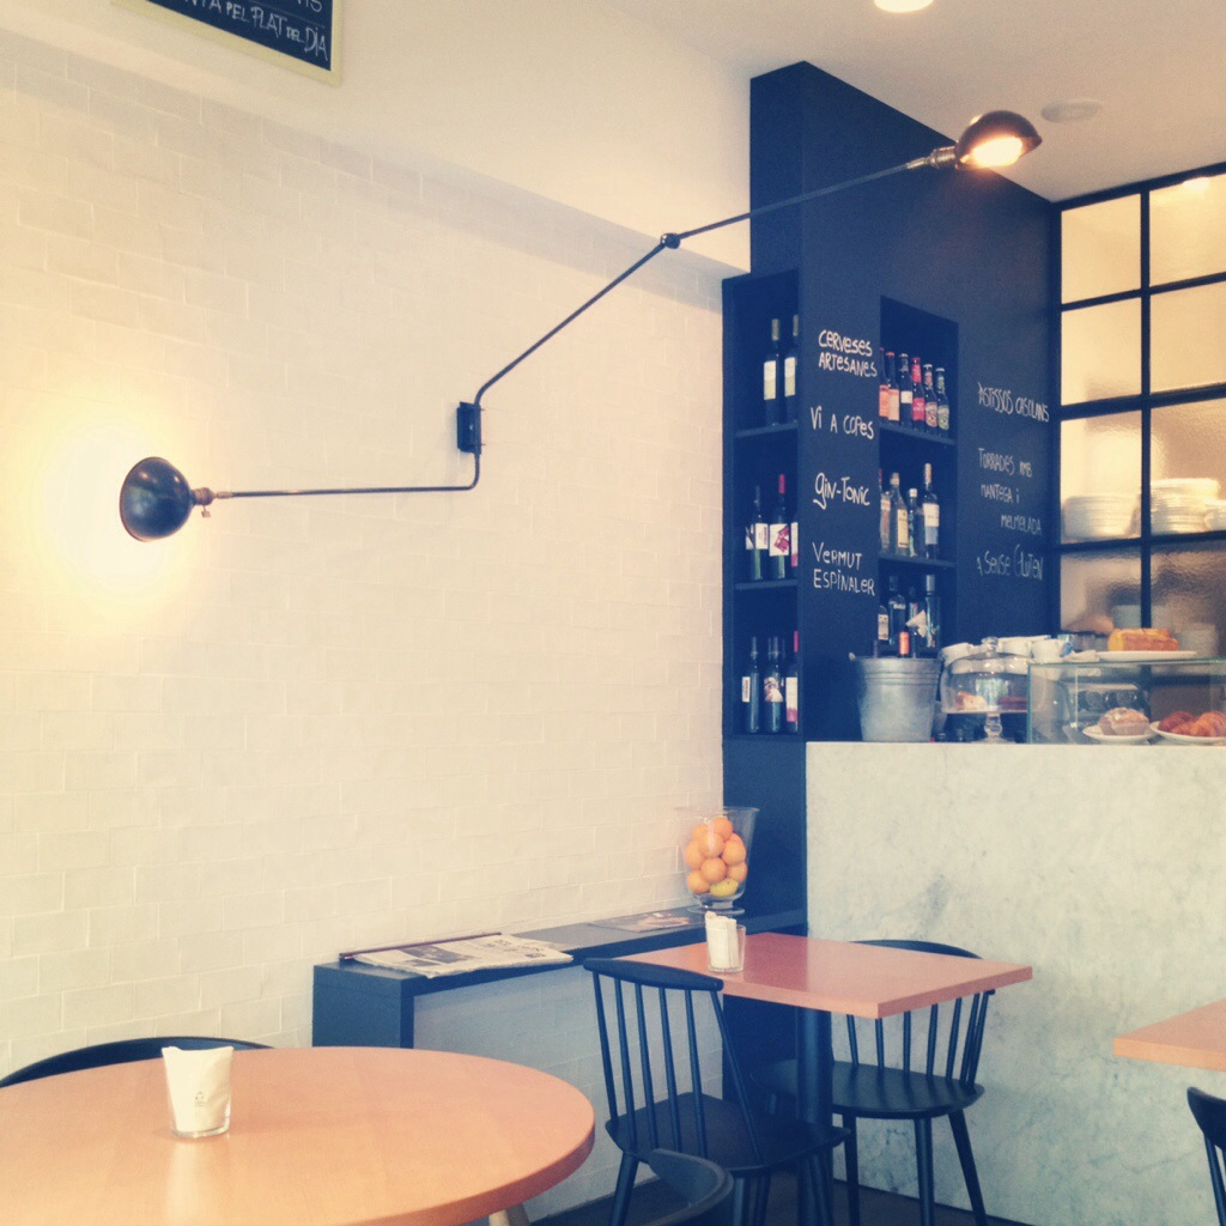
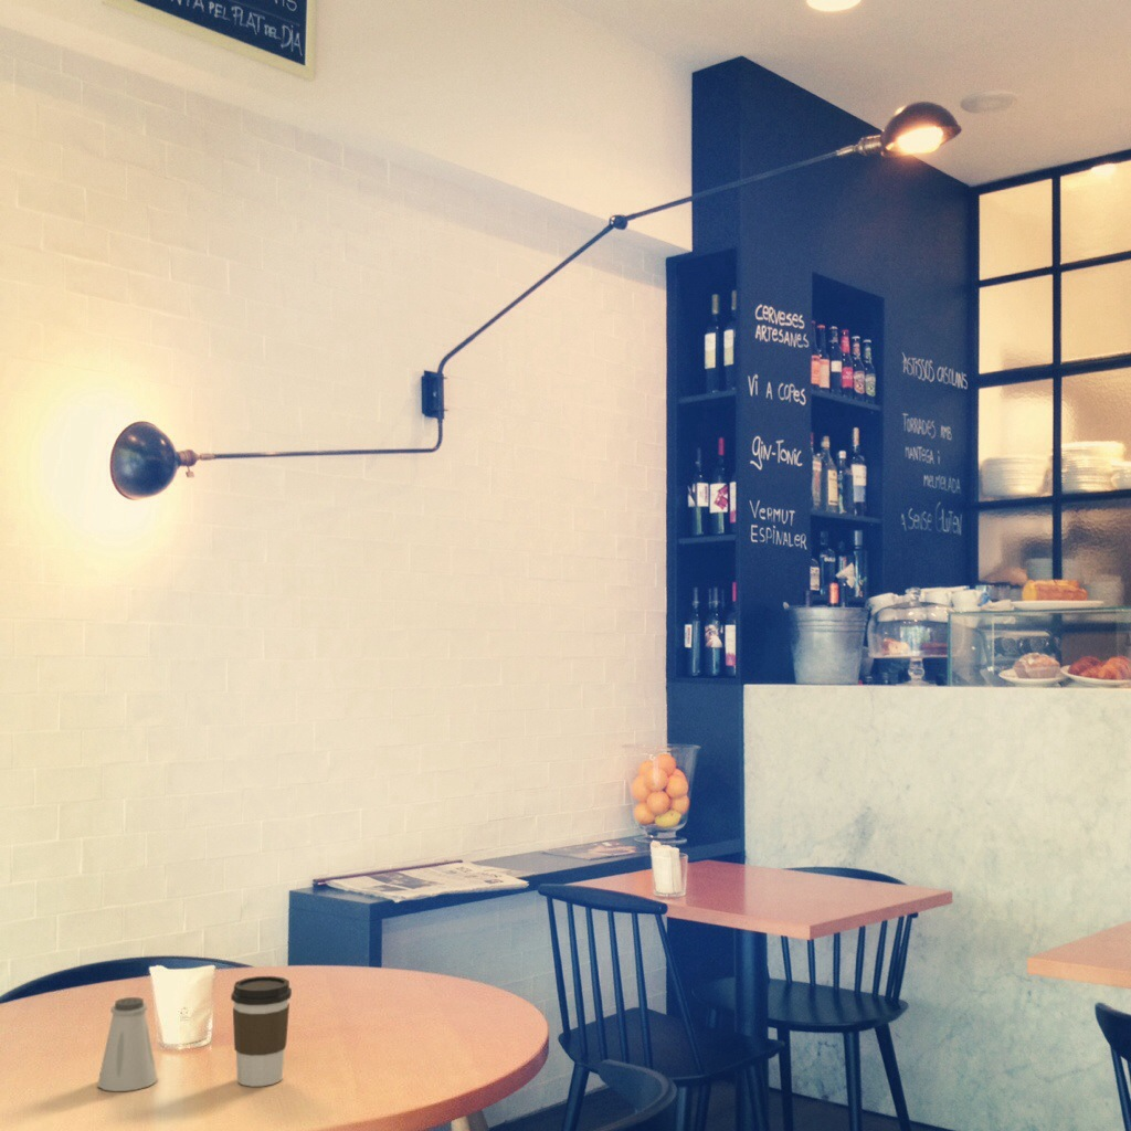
+ coffee cup [230,975,293,1088]
+ saltshaker [96,996,158,1092]
